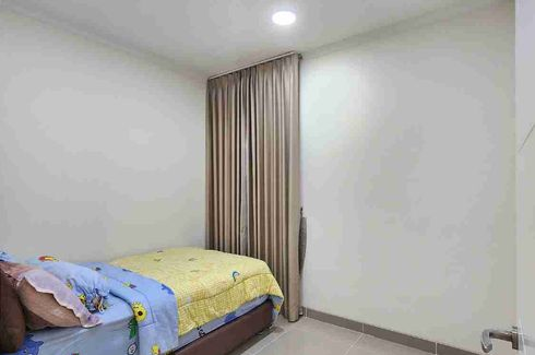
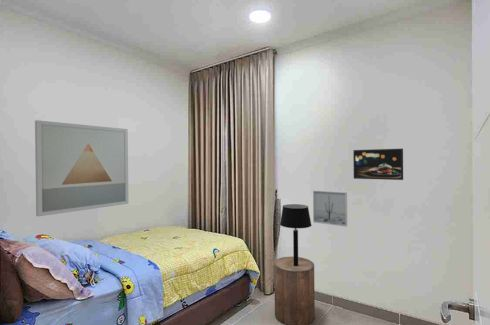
+ wall art [34,119,129,217]
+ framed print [352,148,404,181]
+ wall art [312,189,348,228]
+ table lamp [279,203,312,266]
+ stool [273,256,316,325]
